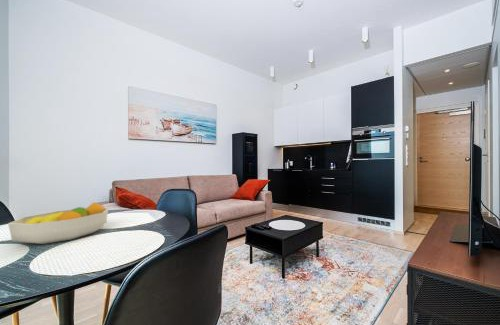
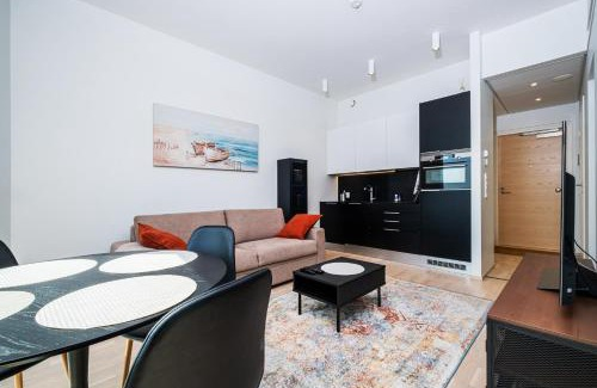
- fruit bowl [7,201,110,245]
